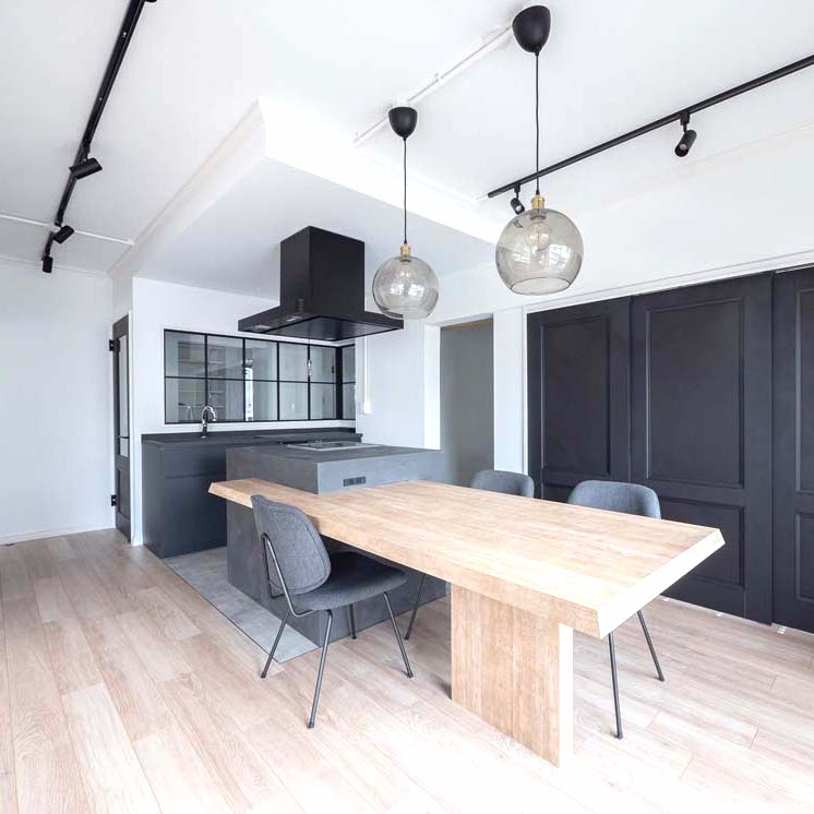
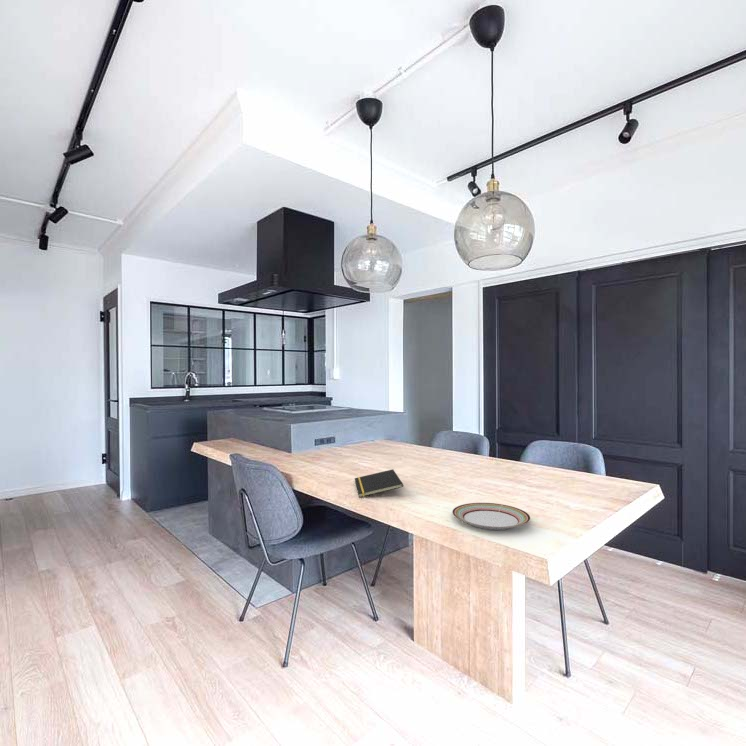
+ notepad [354,468,404,498]
+ plate [451,502,531,531]
